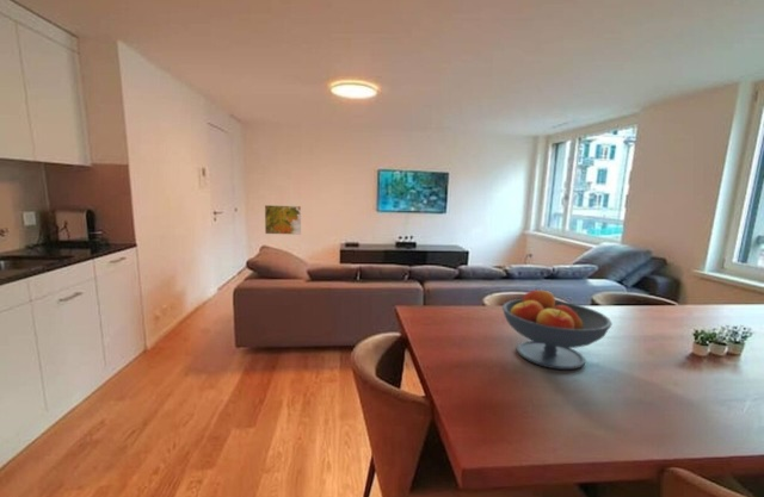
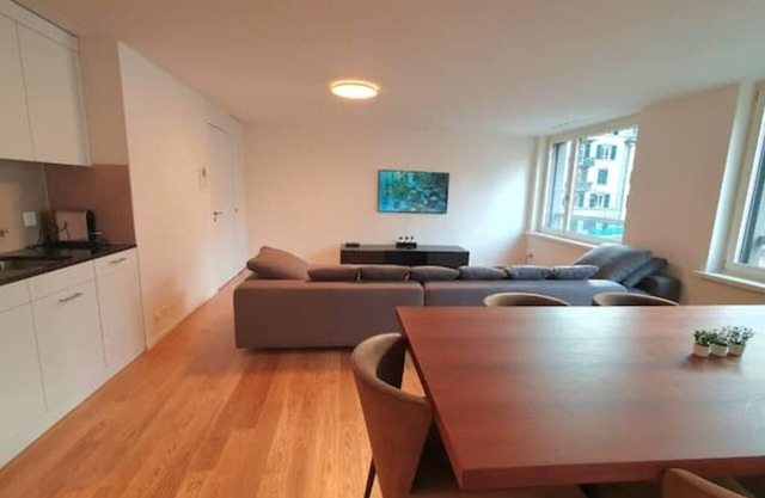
- fruit bowl [501,286,614,371]
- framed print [264,204,302,236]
